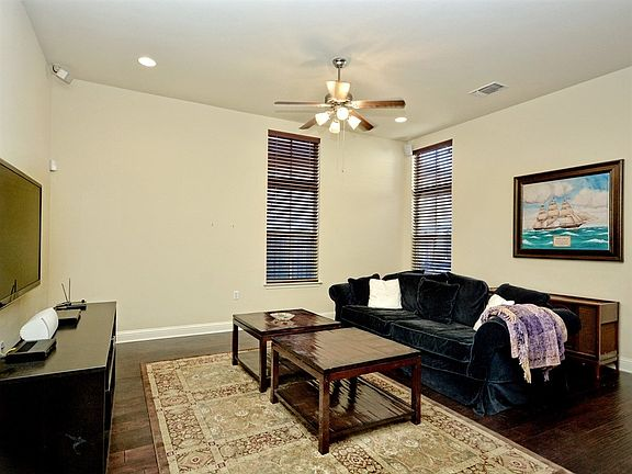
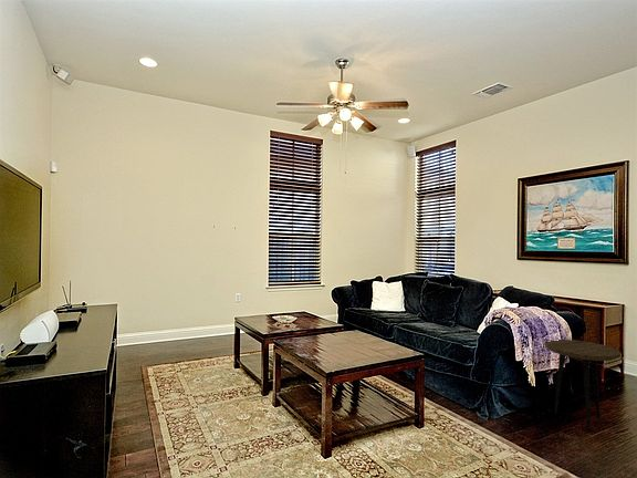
+ side table [544,339,623,433]
